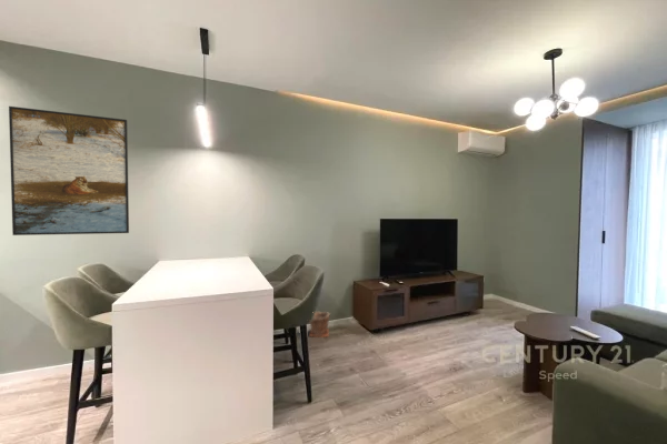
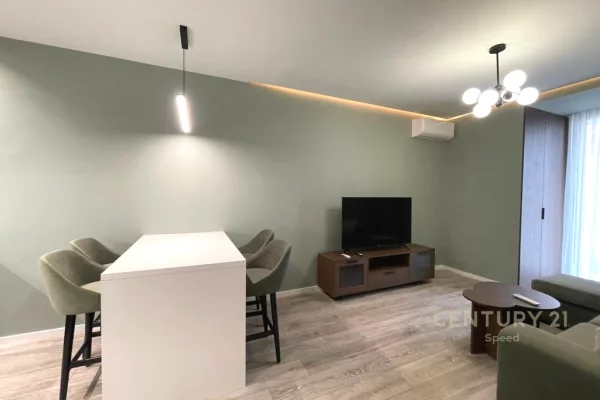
- plant pot [308,311,331,339]
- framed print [8,105,130,236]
